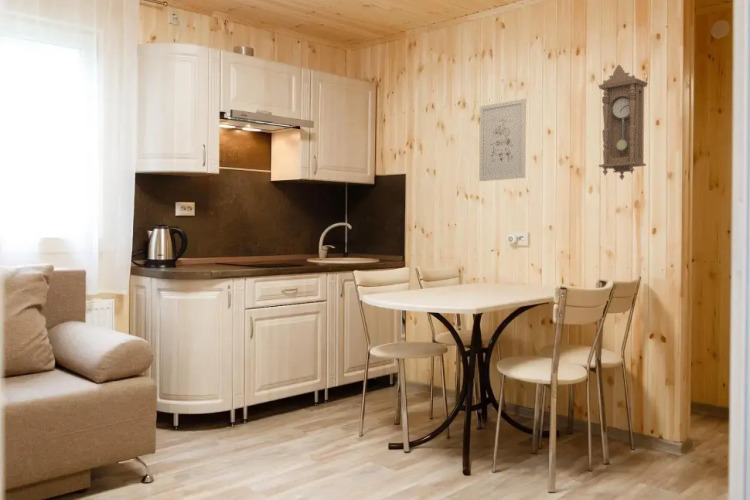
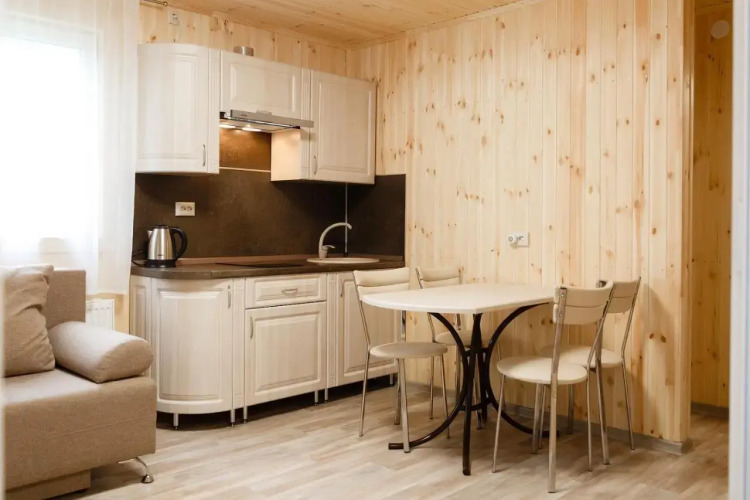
- wall art [478,97,527,182]
- pendulum clock [597,64,649,181]
